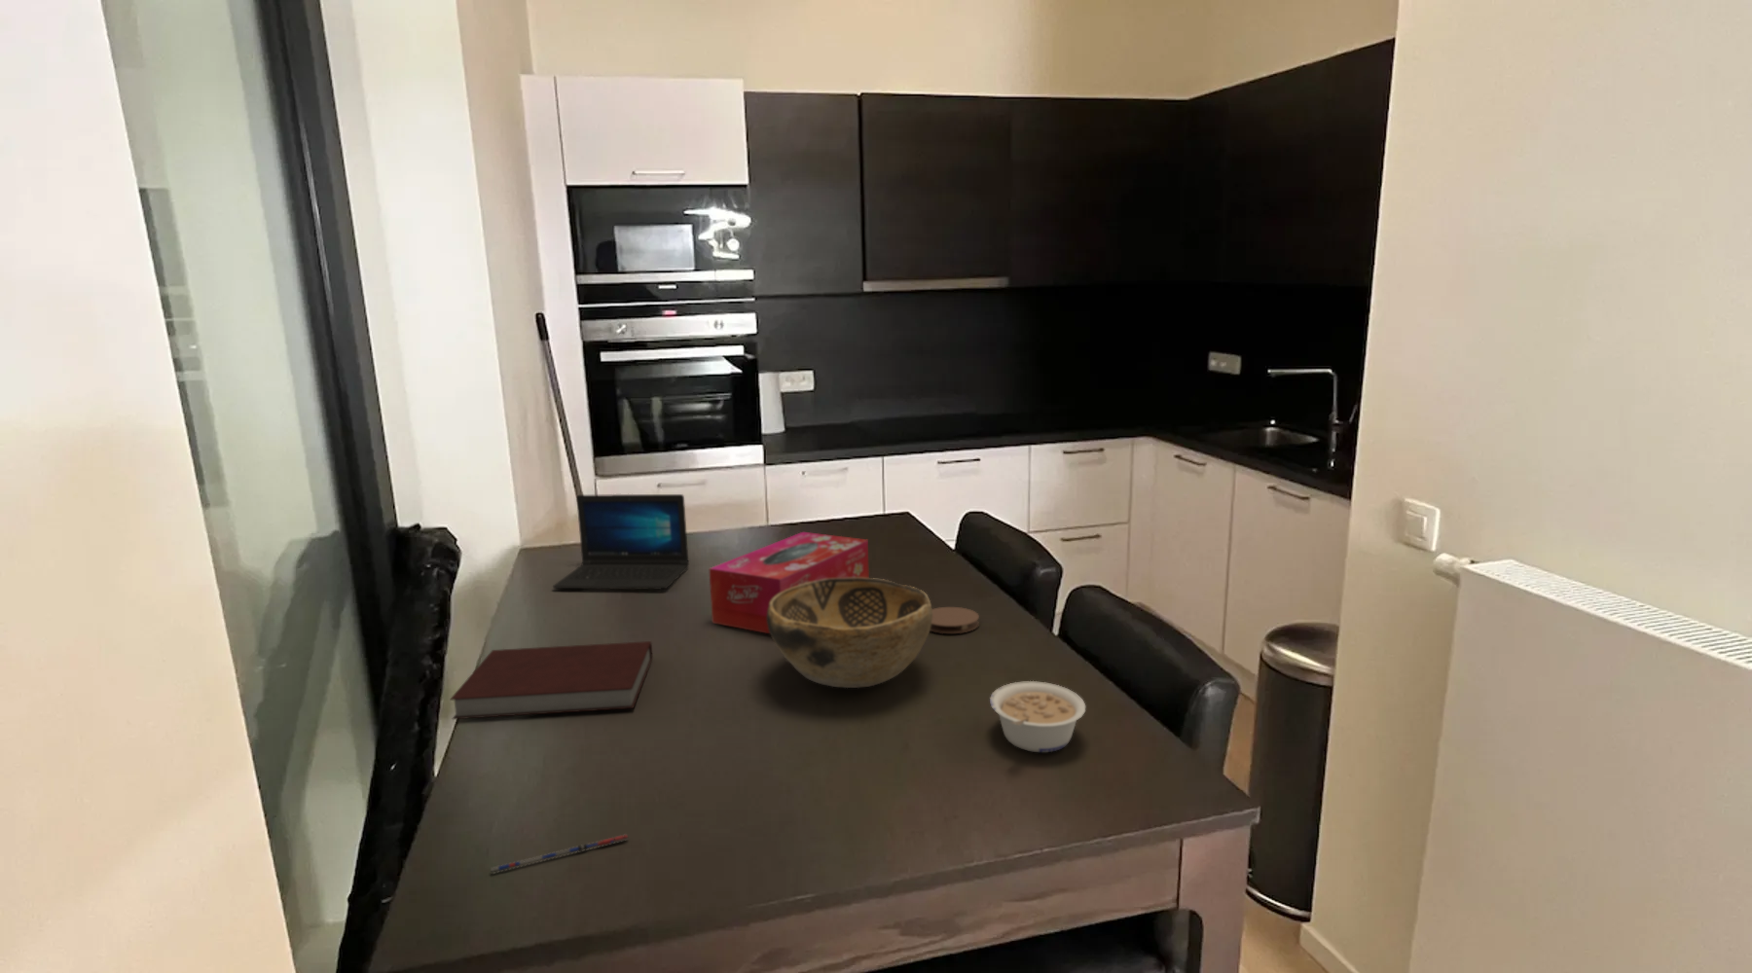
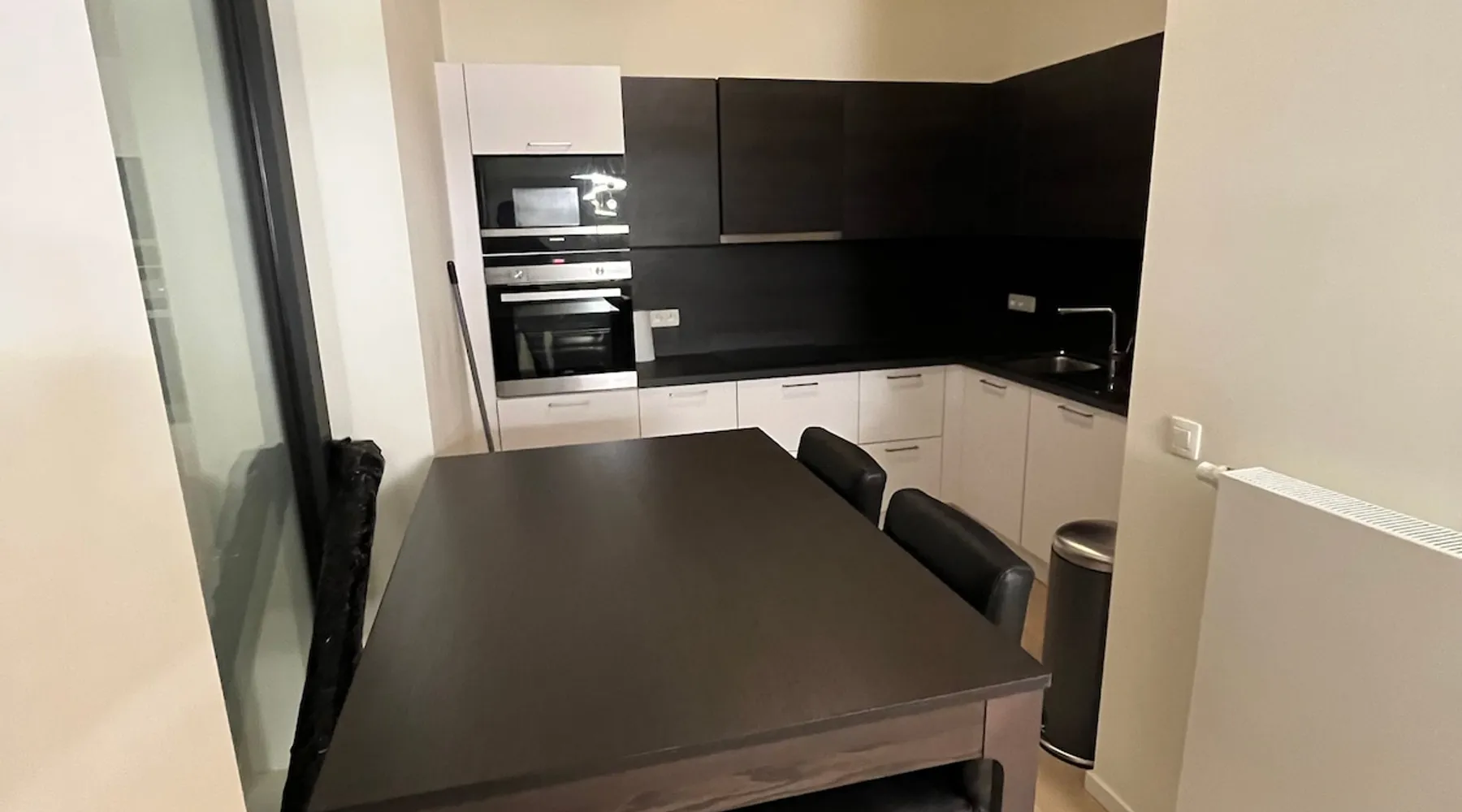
- coaster [930,606,980,634]
- legume [989,681,1086,753]
- pen [490,833,630,875]
- laptop [552,494,690,590]
- decorative bowl [767,578,934,689]
- notebook [448,640,654,720]
- tissue box [707,531,870,634]
